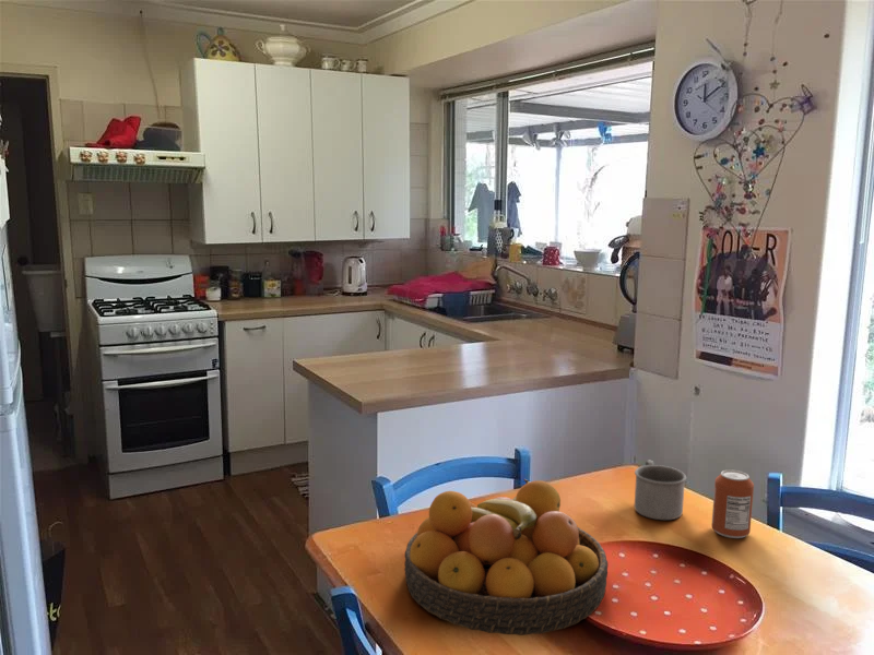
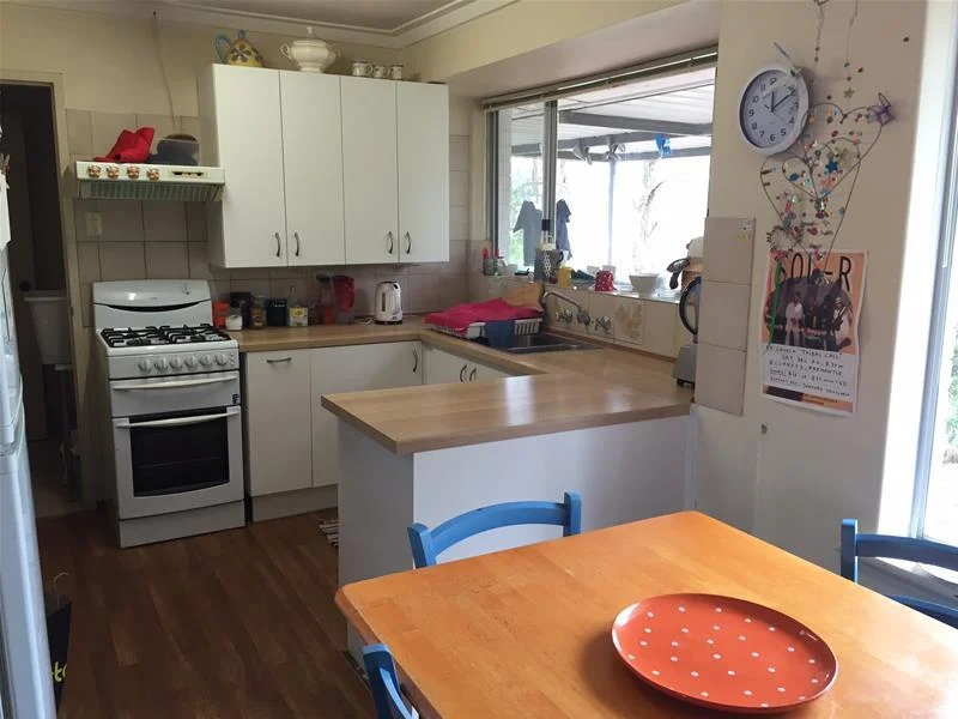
- can [710,469,755,539]
- mug [634,460,687,521]
- fruit bowl [403,478,609,636]
